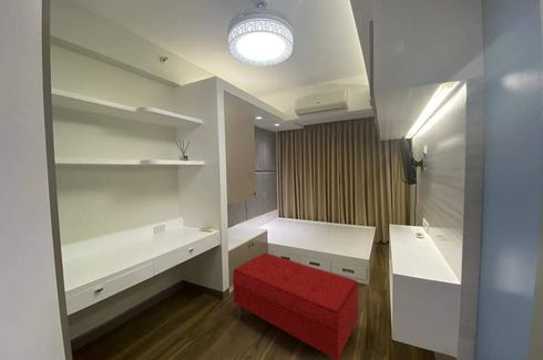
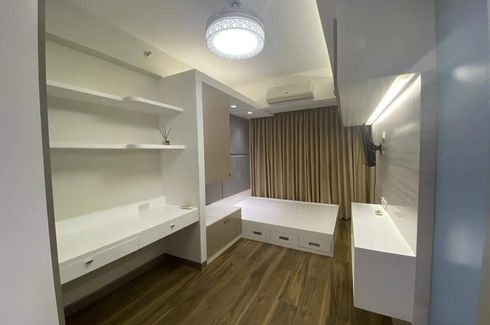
- bench [232,253,360,360]
